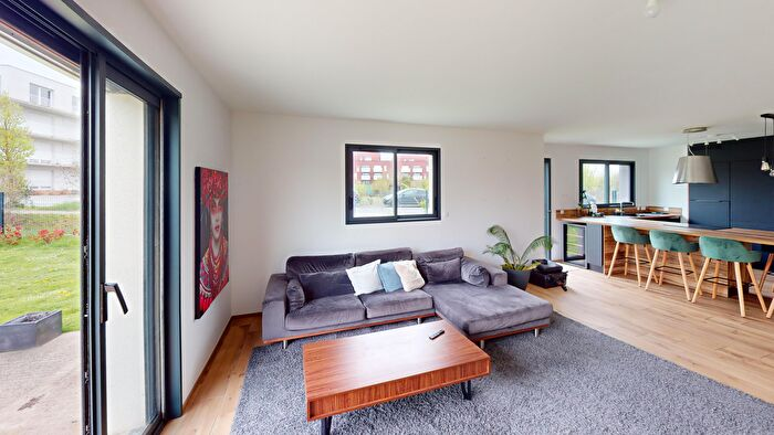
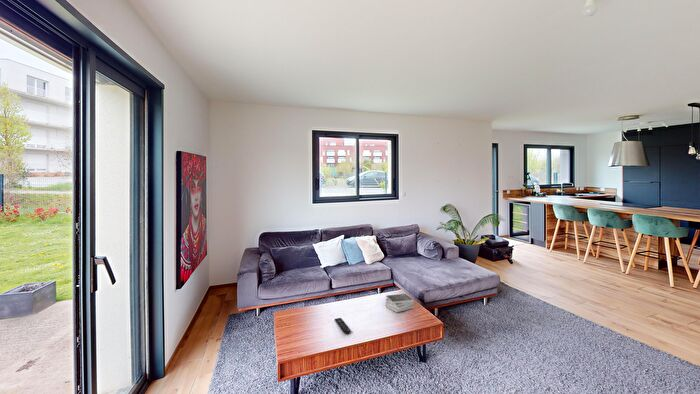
+ remote control [334,317,352,335]
+ book [385,293,415,313]
